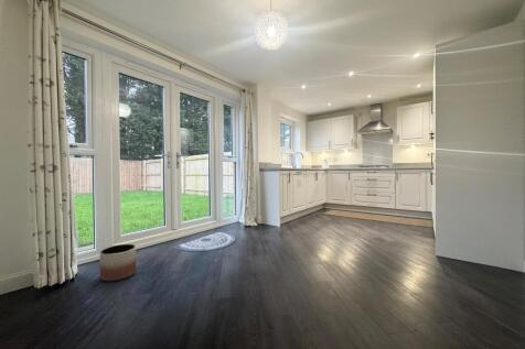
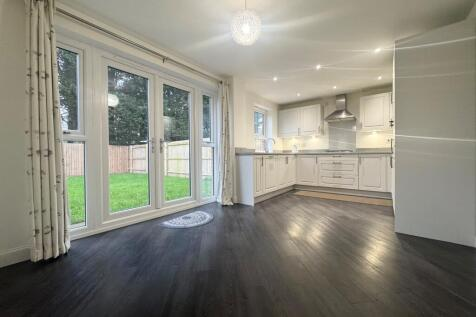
- planter [99,243,138,282]
